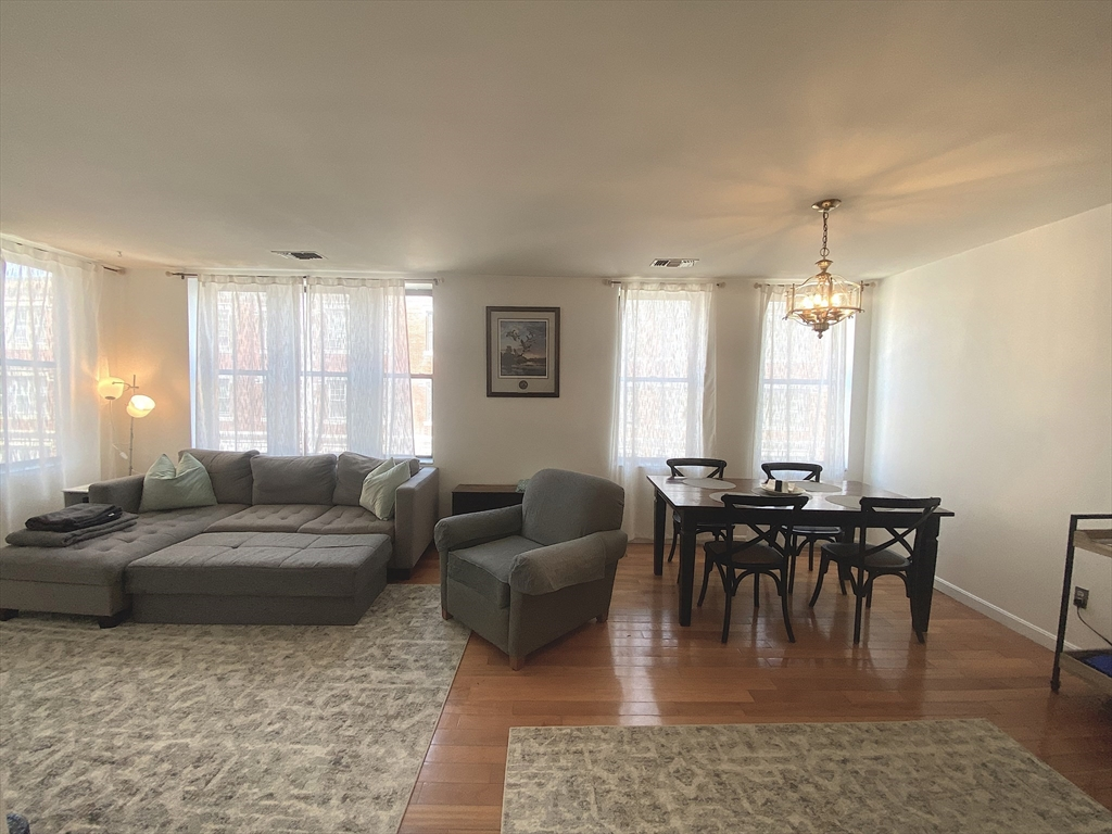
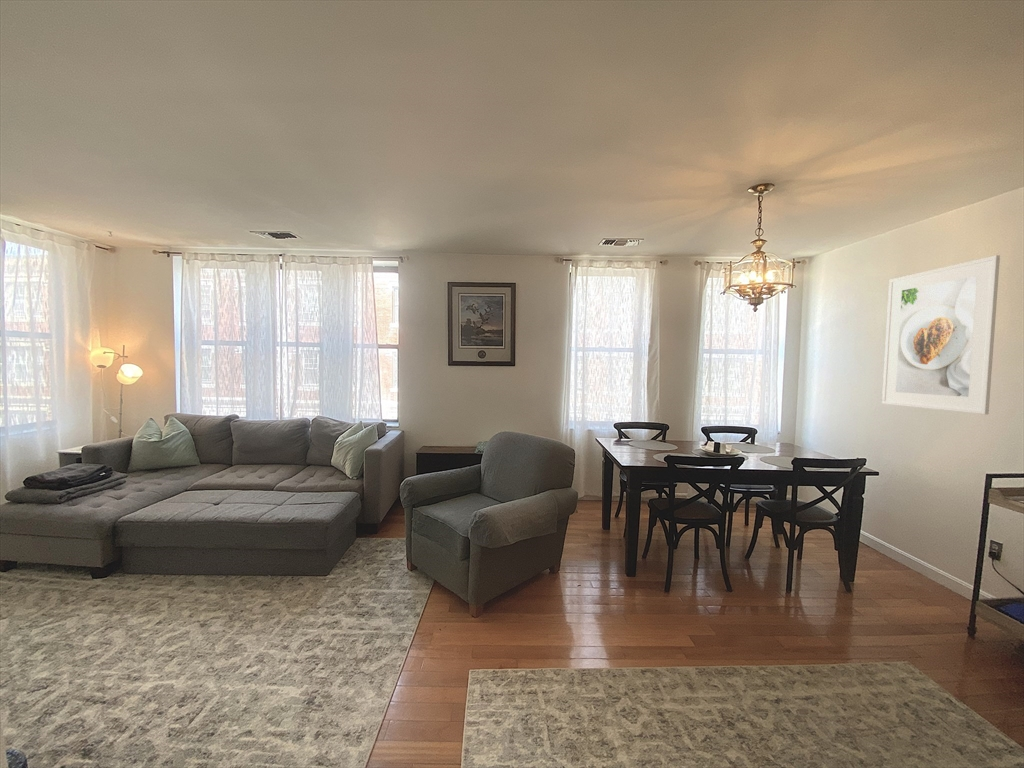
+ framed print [881,254,1001,415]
